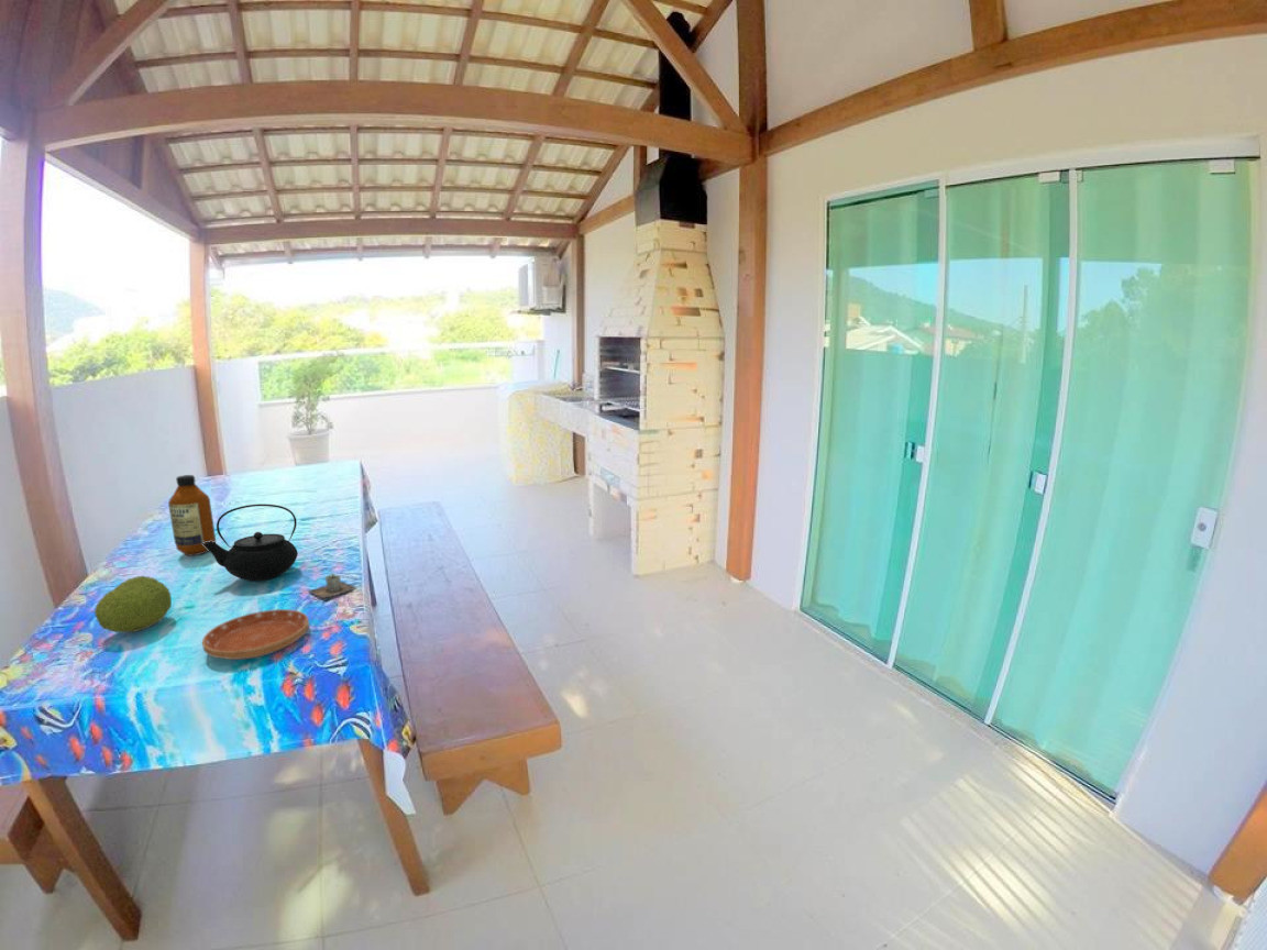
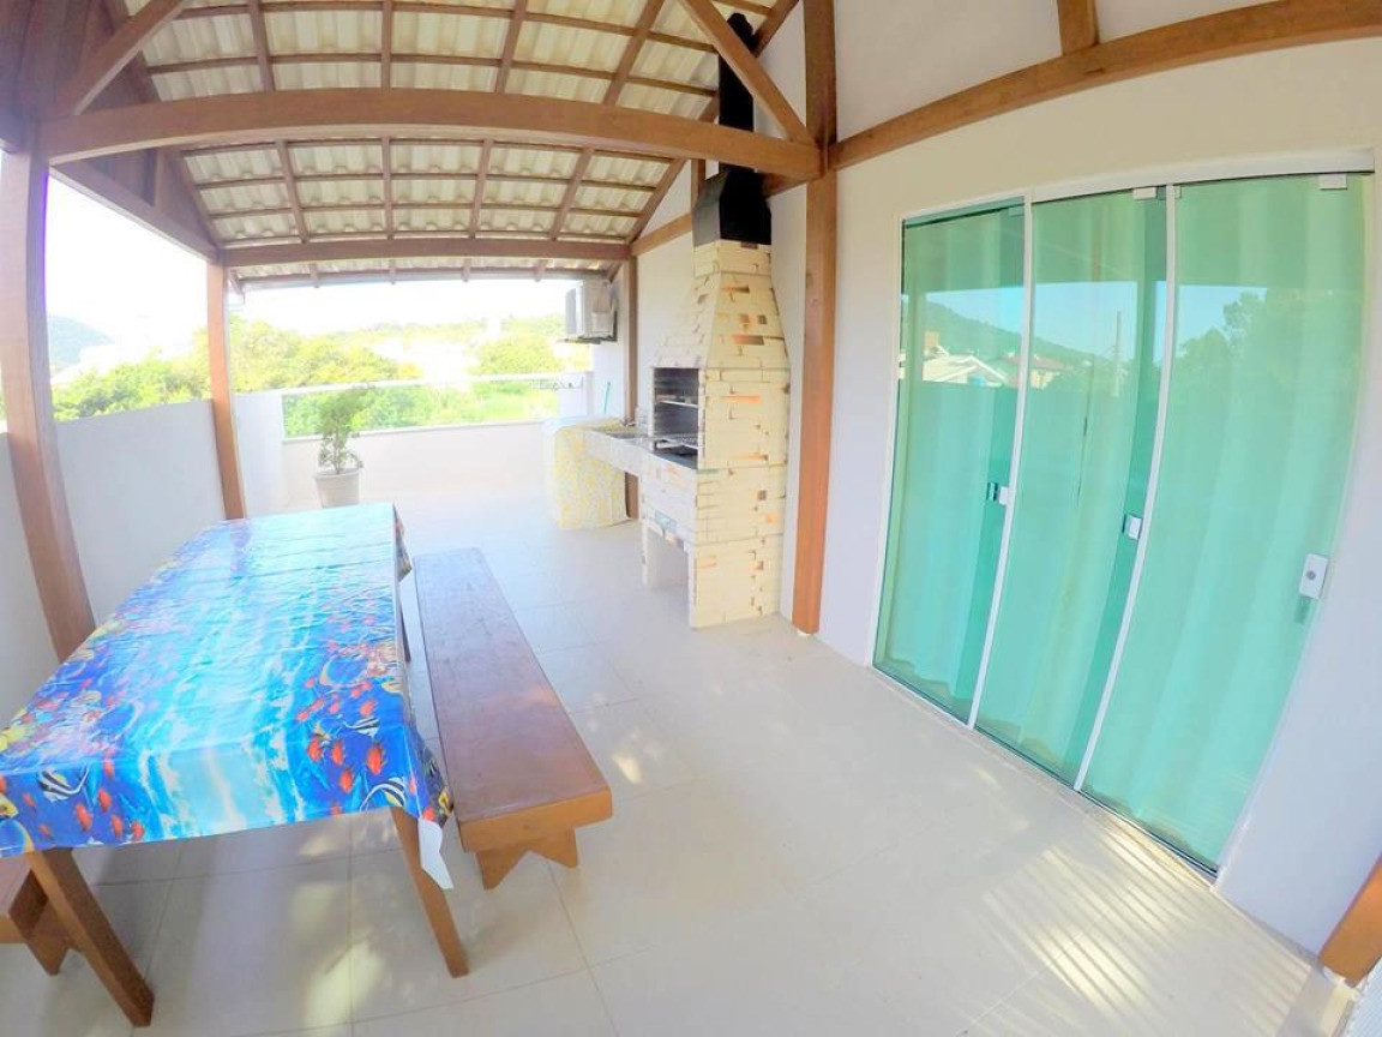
- fruit [93,575,173,634]
- bottle [167,474,217,556]
- teapot [202,502,299,583]
- saucer [201,608,310,661]
- cup [307,573,357,600]
